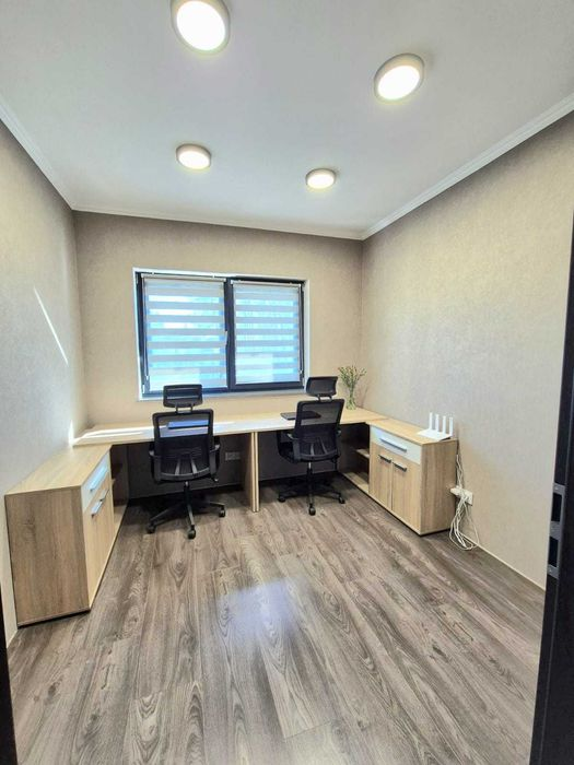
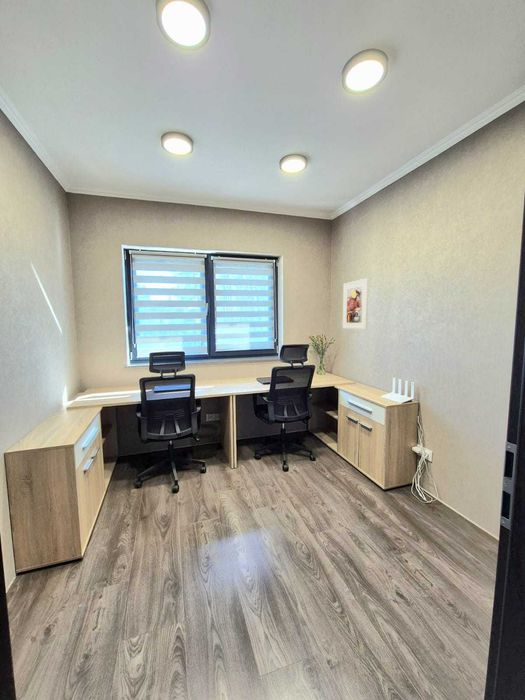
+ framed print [342,277,369,330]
+ wastebasket [190,422,222,460]
